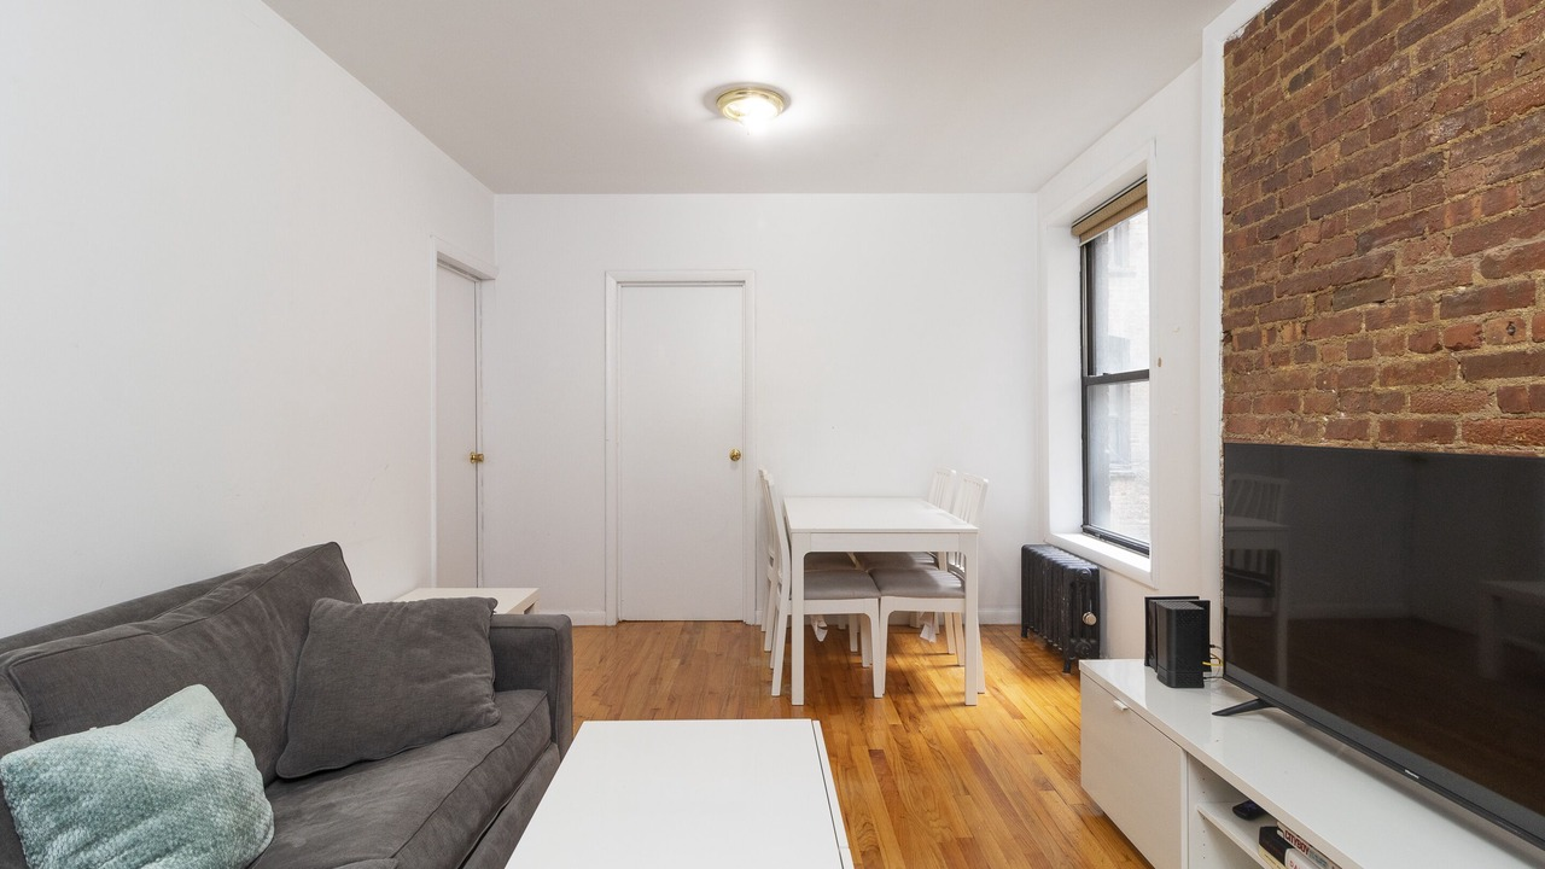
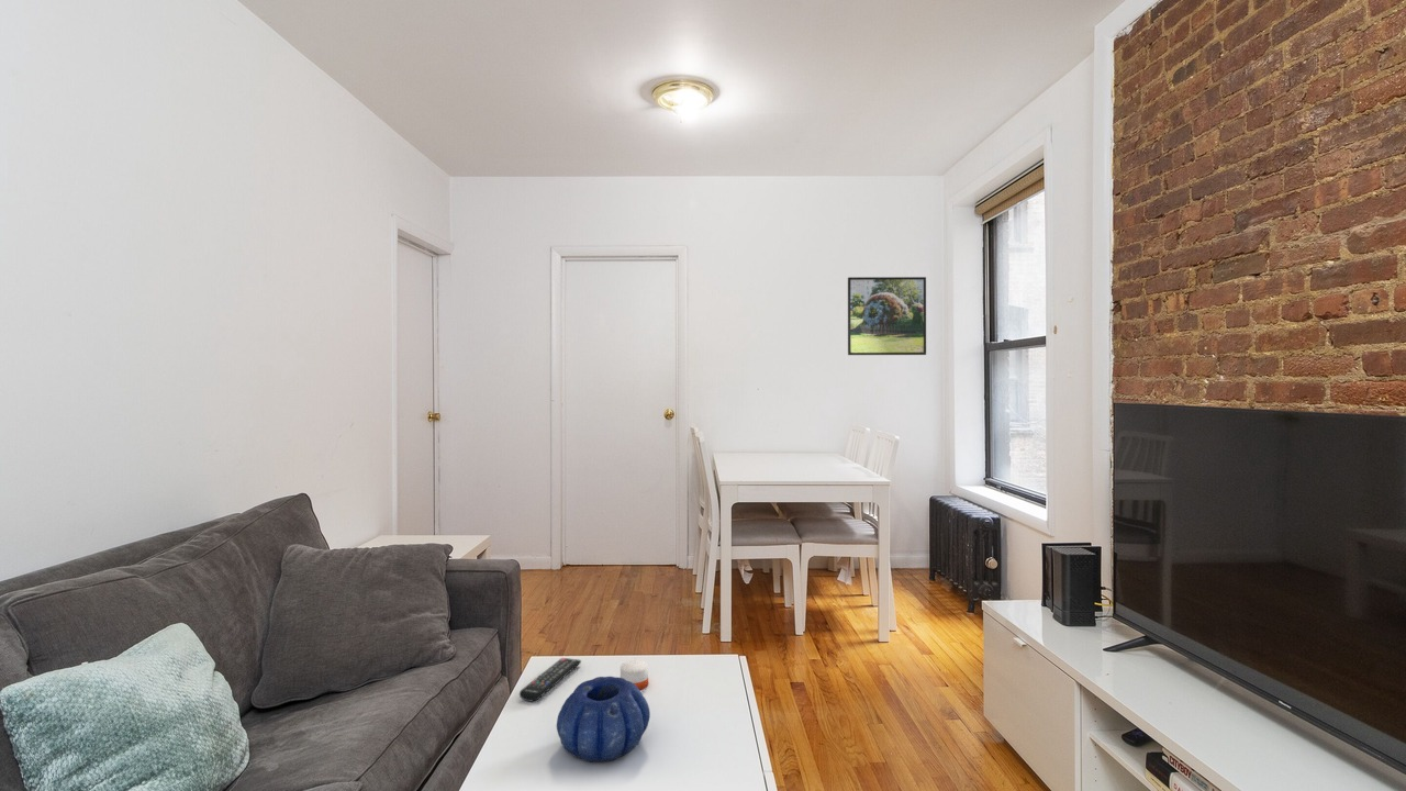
+ remote control [518,657,582,703]
+ decorative bowl [556,676,651,762]
+ candle [620,659,649,691]
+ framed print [847,276,927,356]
